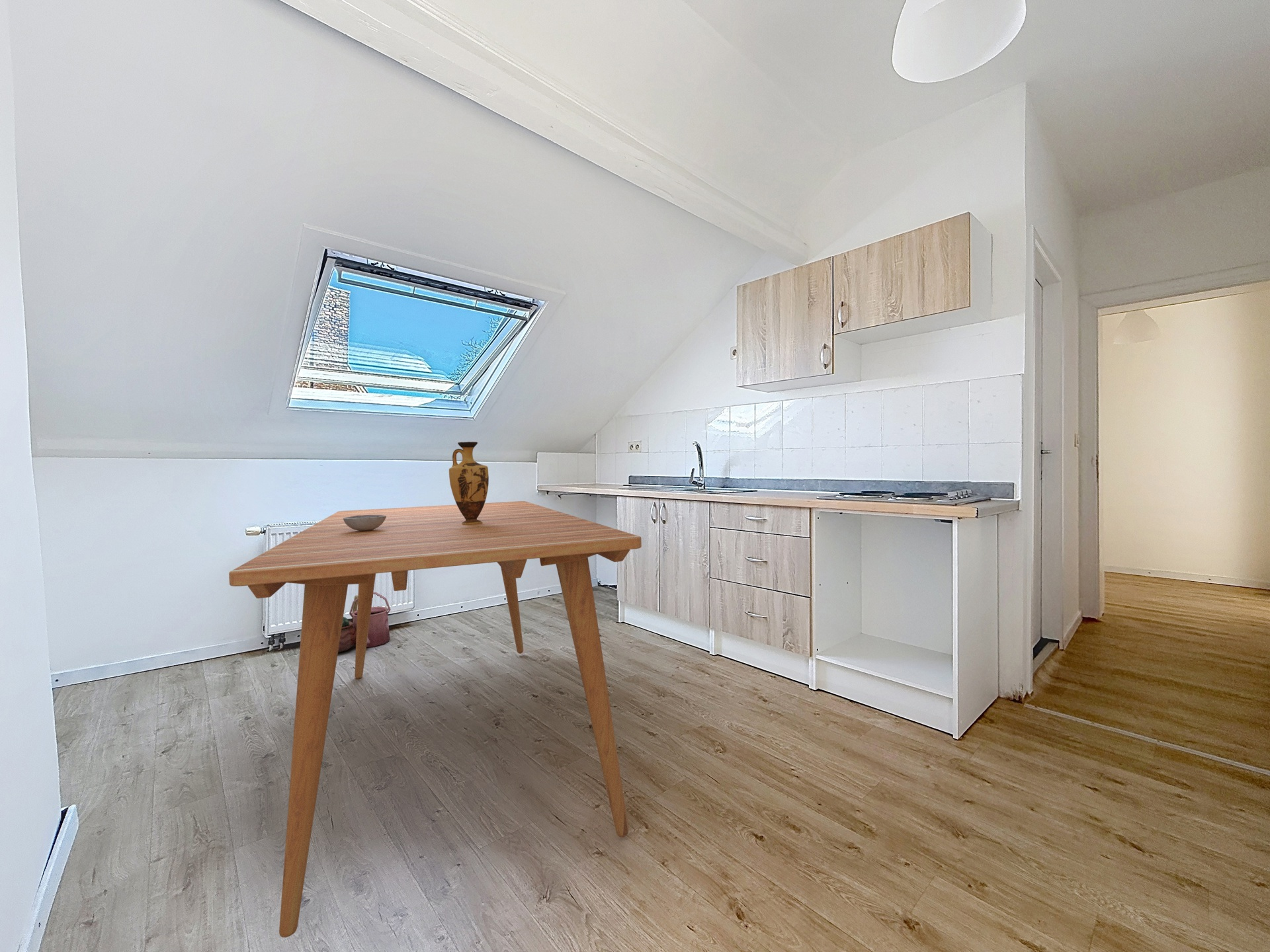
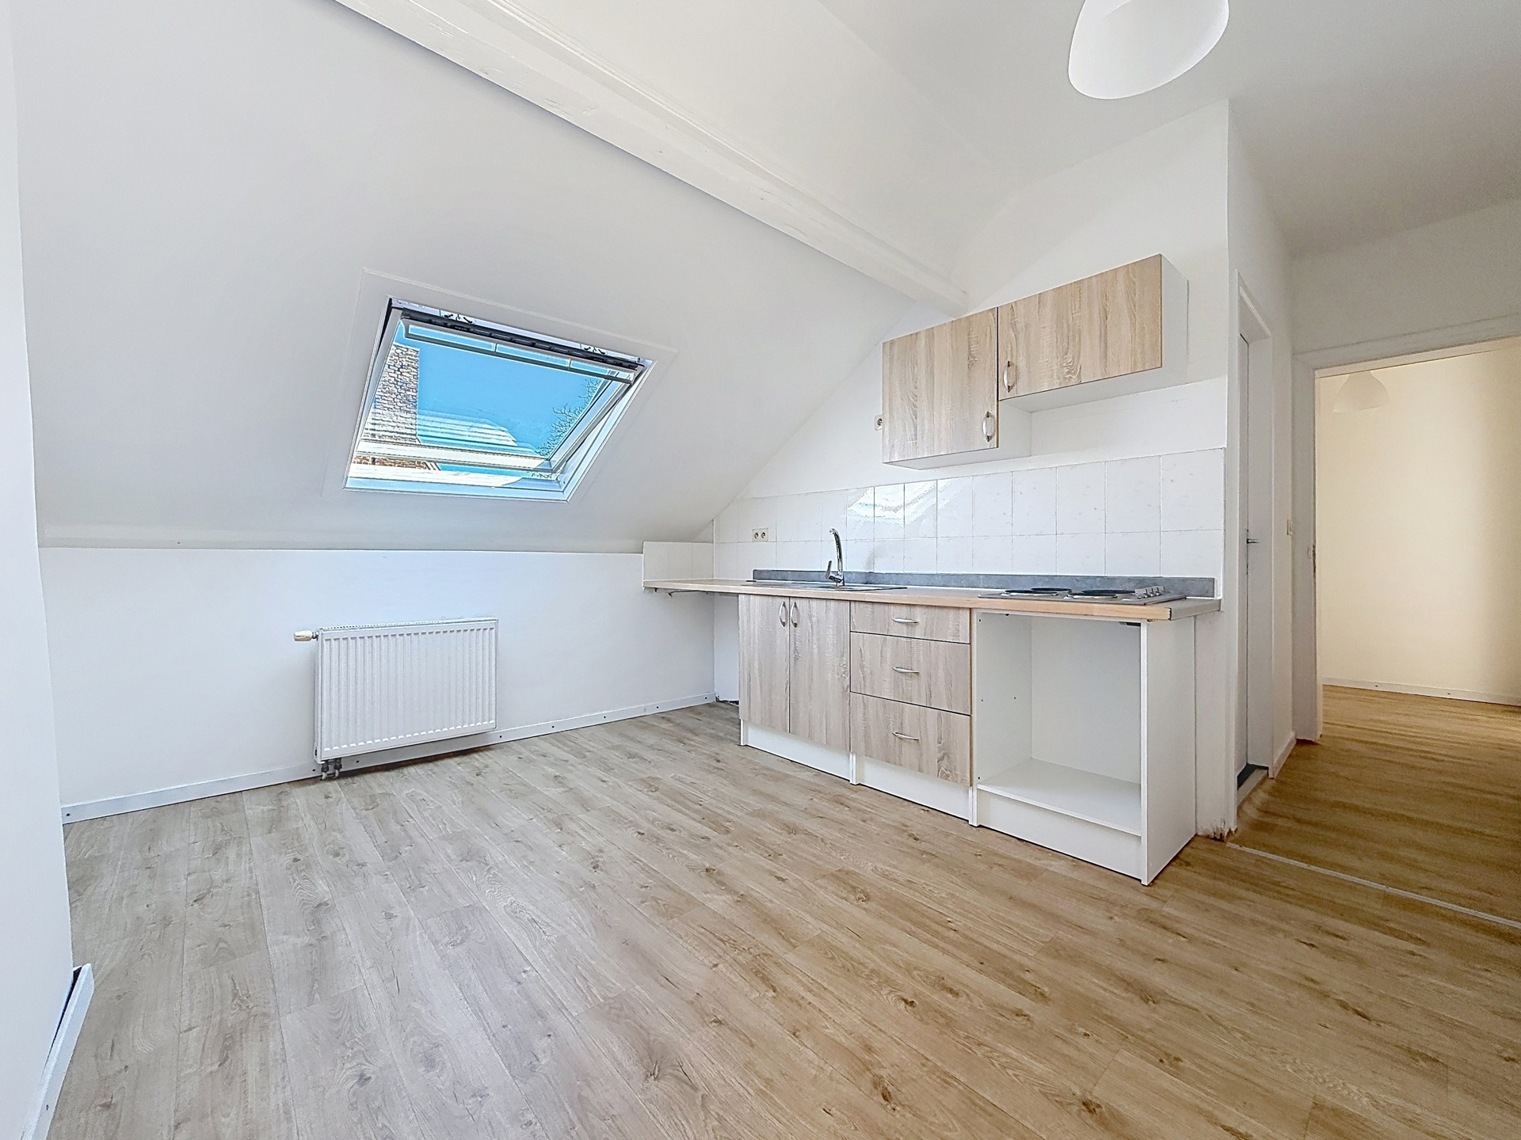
- dining table [228,500,642,938]
- watering can [338,592,392,653]
- bowl [343,515,386,531]
- vase [448,441,489,525]
